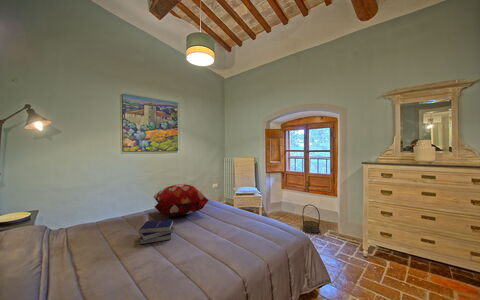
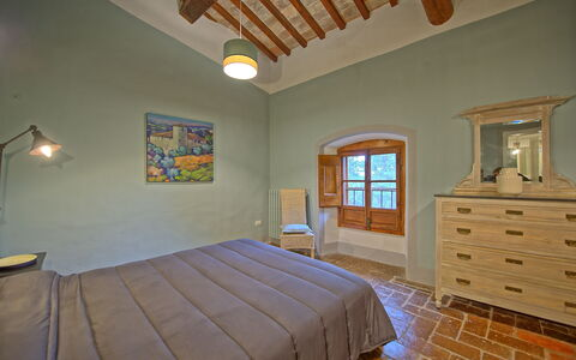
- decorative pillow [153,183,209,217]
- basket [302,203,321,234]
- book [138,219,174,245]
